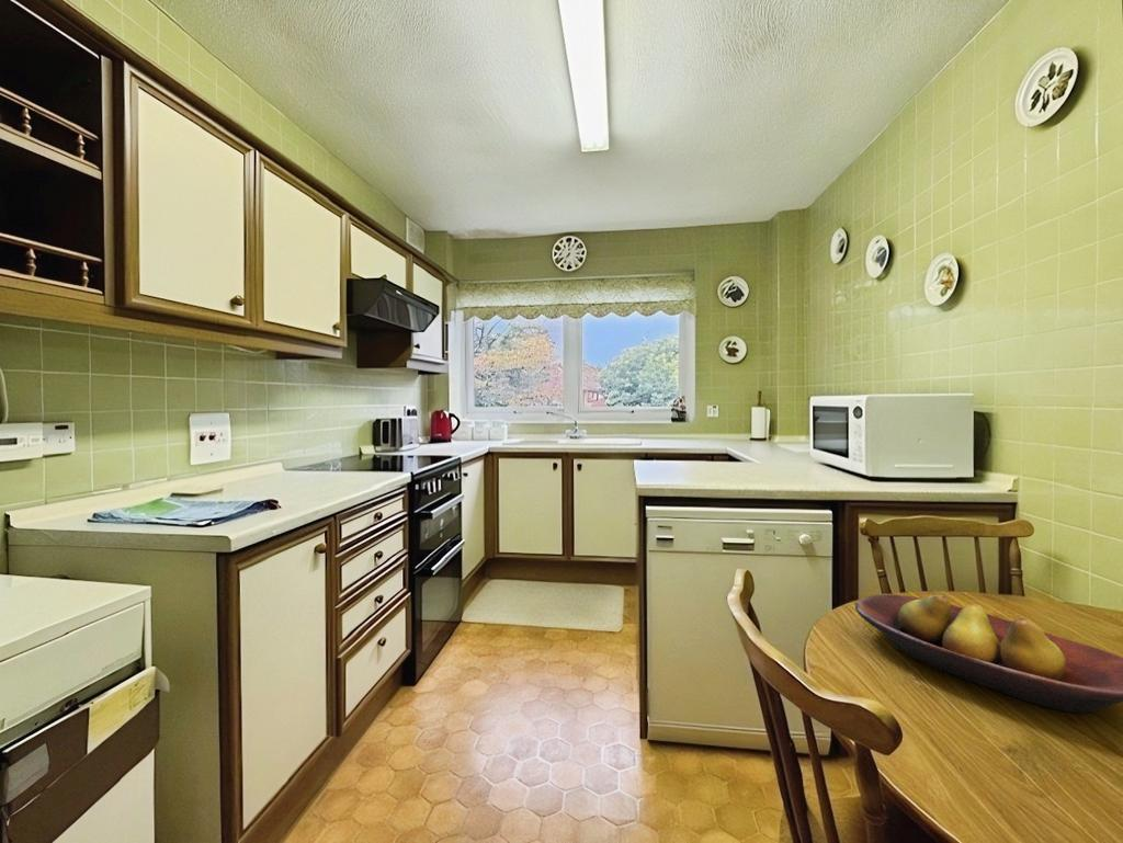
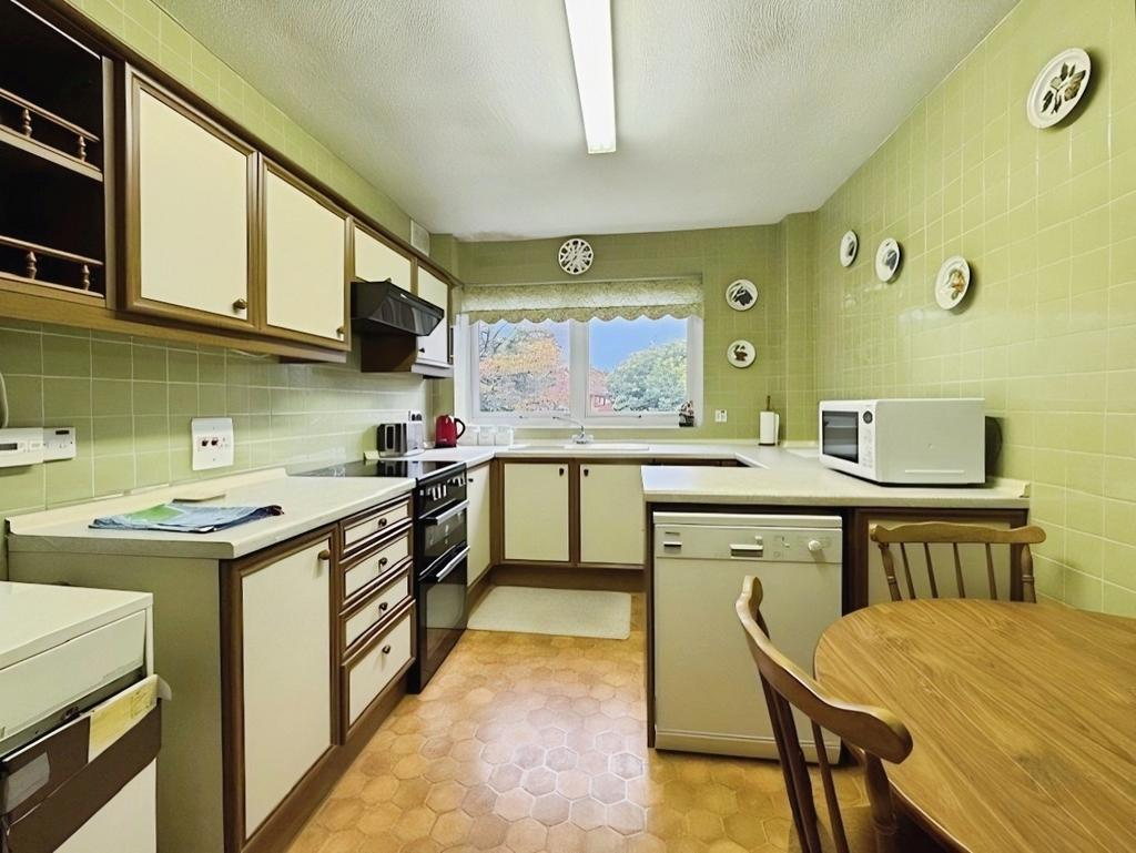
- fruit bowl [854,593,1123,714]
